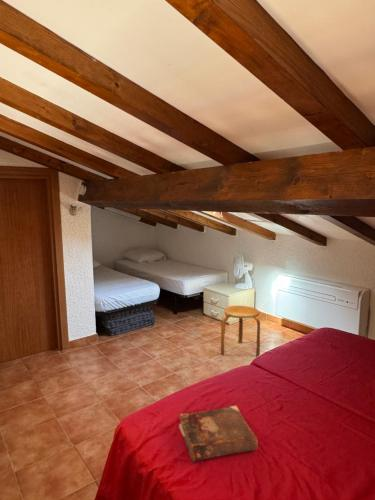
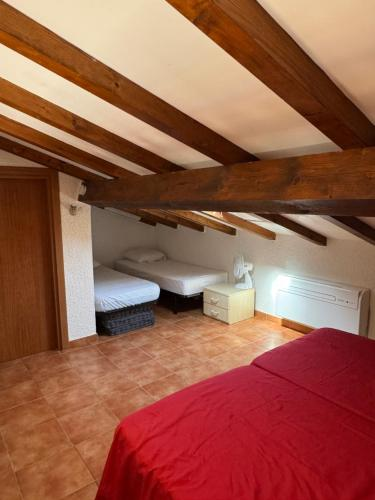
- stool [220,305,261,358]
- book [178,405,259,463]
